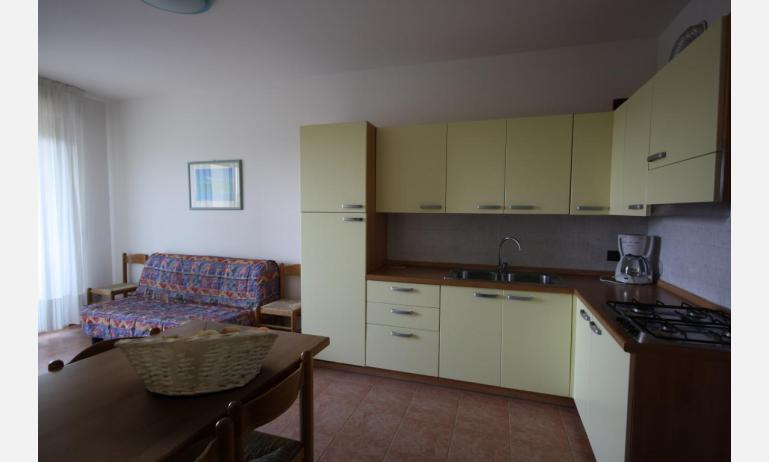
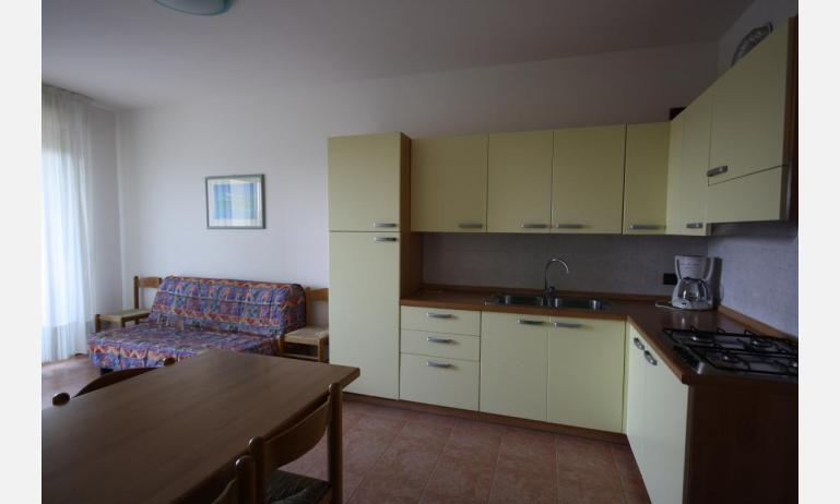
- fruit basket [113,321,280,398]
